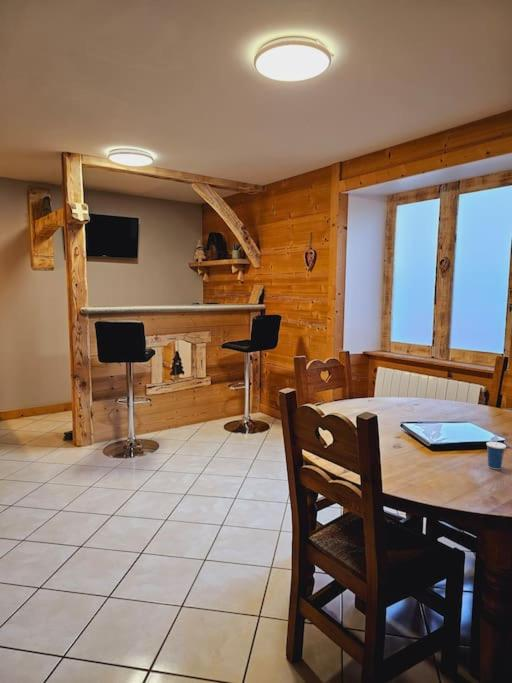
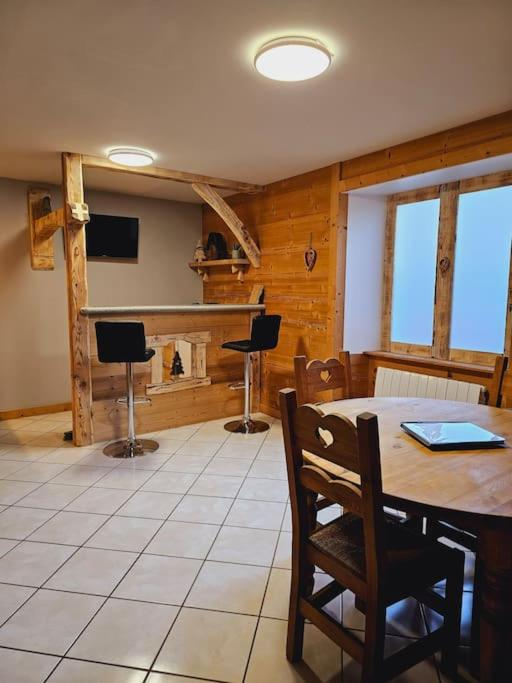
- cup [485,432,507,470]
